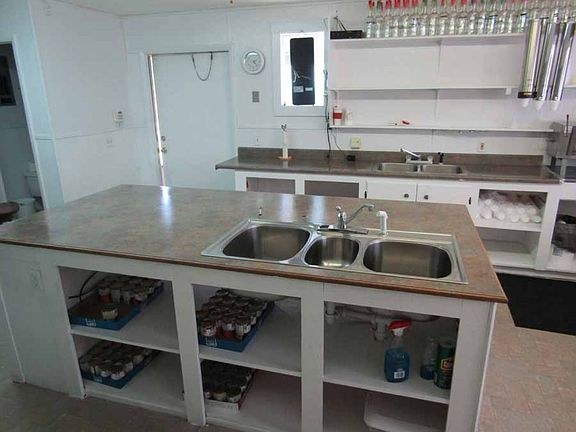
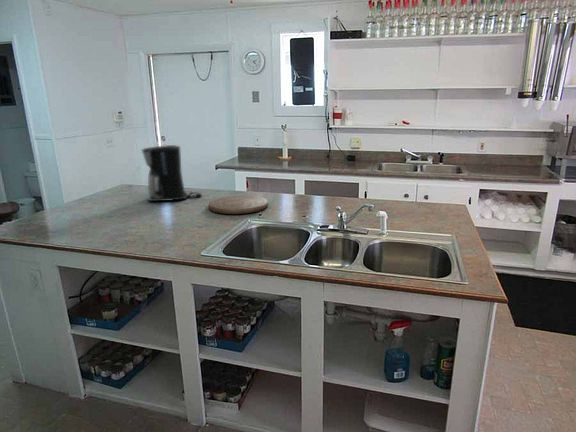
+ coffee maker [141,144,203,202]
+ cutting board [208,194,269,215]
